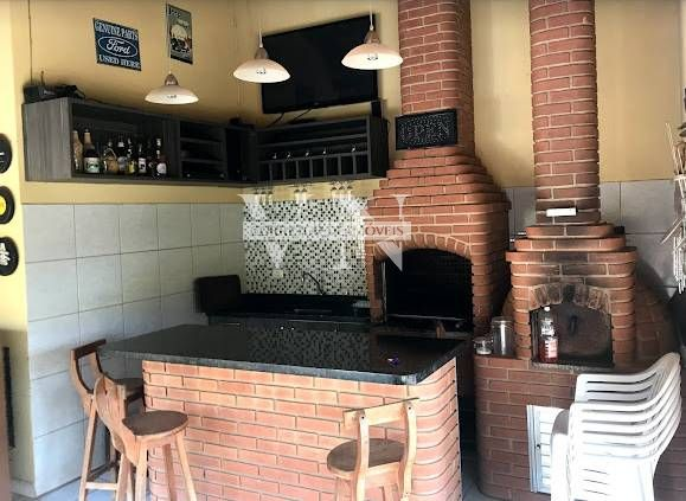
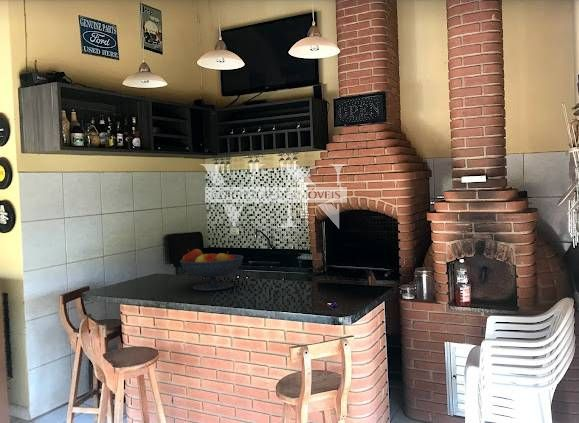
+ fruit bowl [179,248,244,292]
